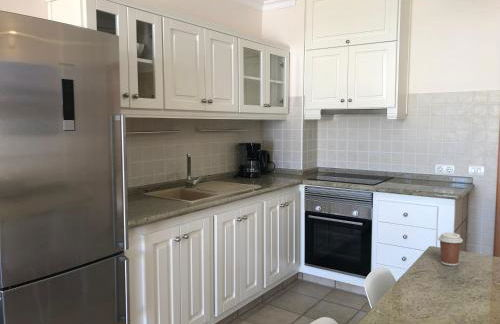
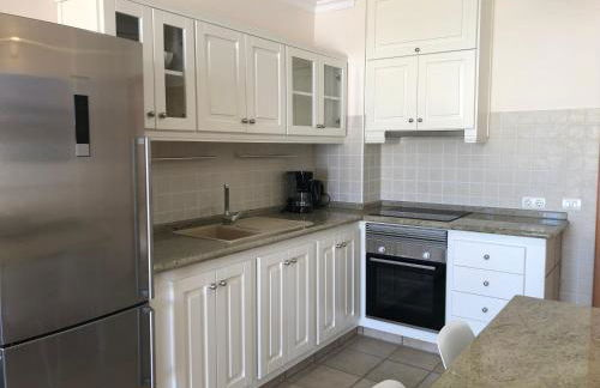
- coffee cup [437,232,464,267]
